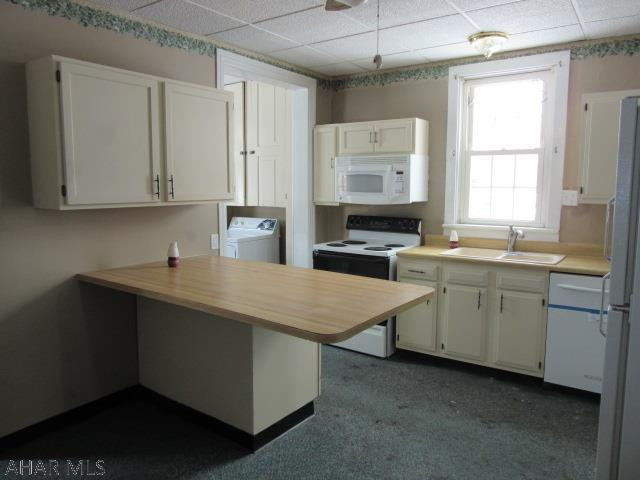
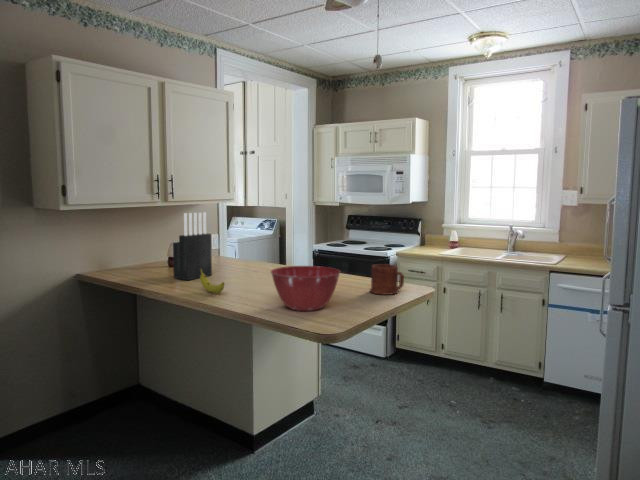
+ mug [369,263,405,296]
+ mixing bowl [270,265,342,312]
+ fruit [199,269,226,295]
+ knife block [172,211,213,281]
